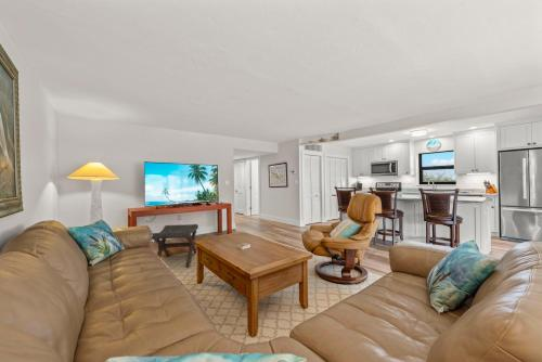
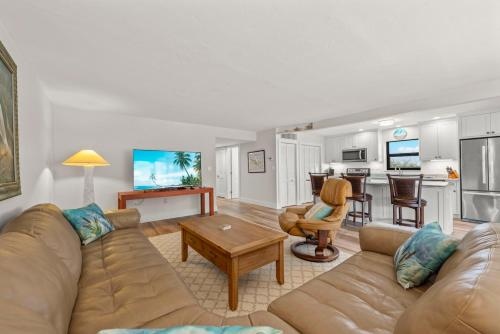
- footstool [151,223,199,269]
